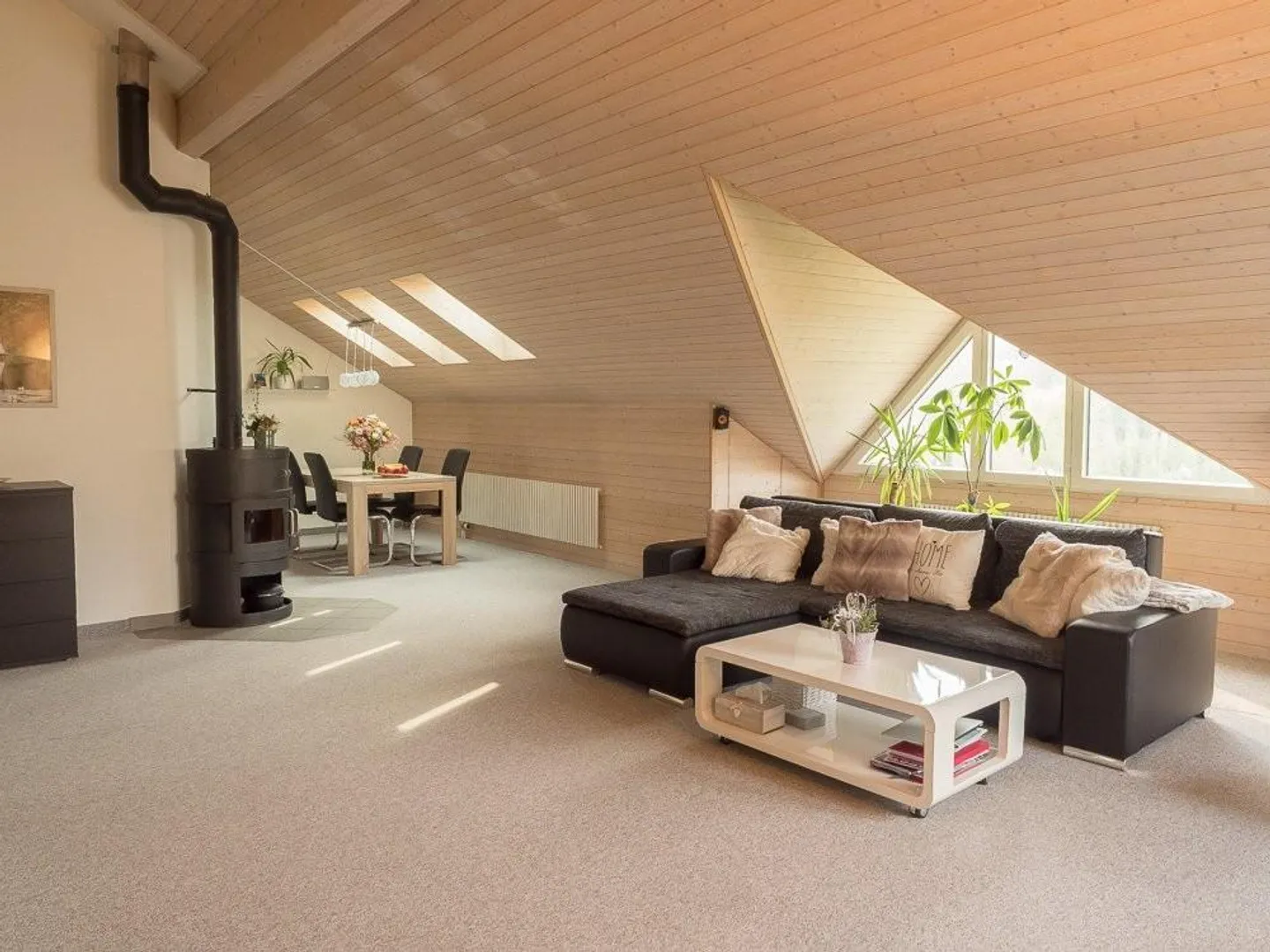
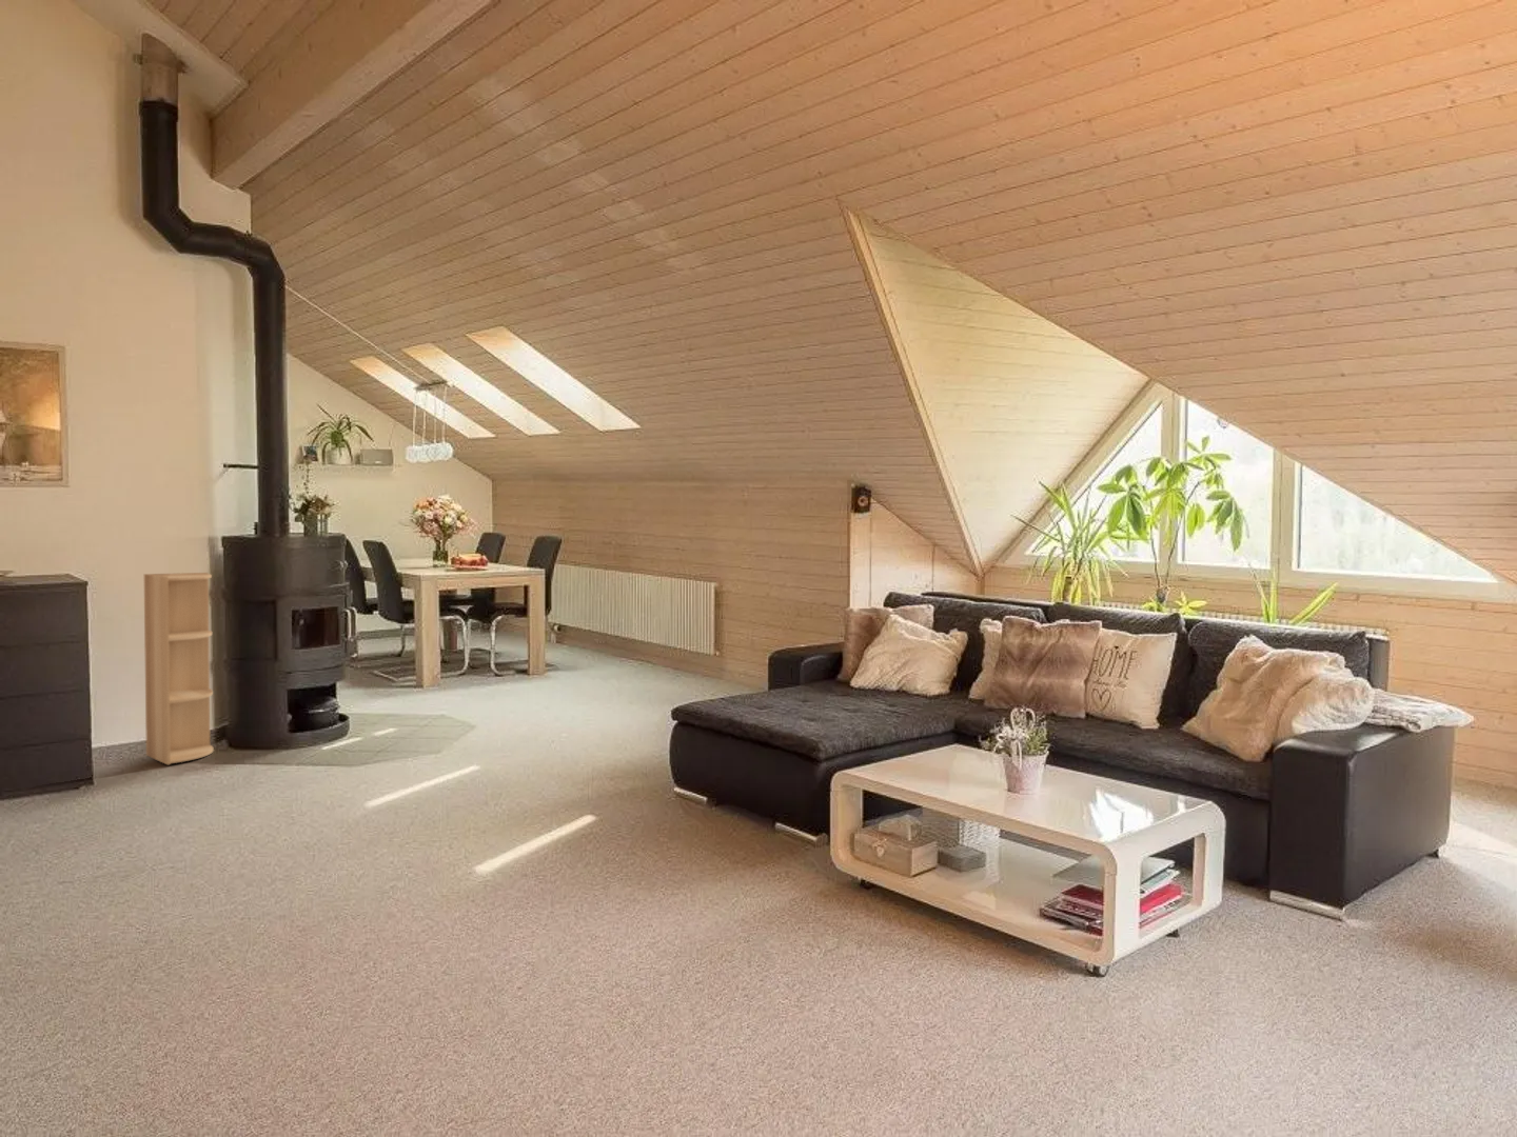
+ shelf [143,572,215,766]
